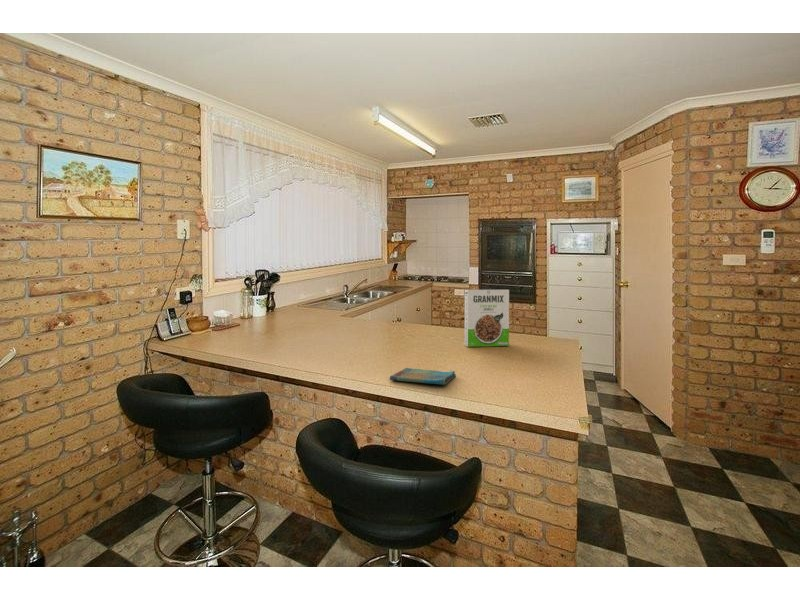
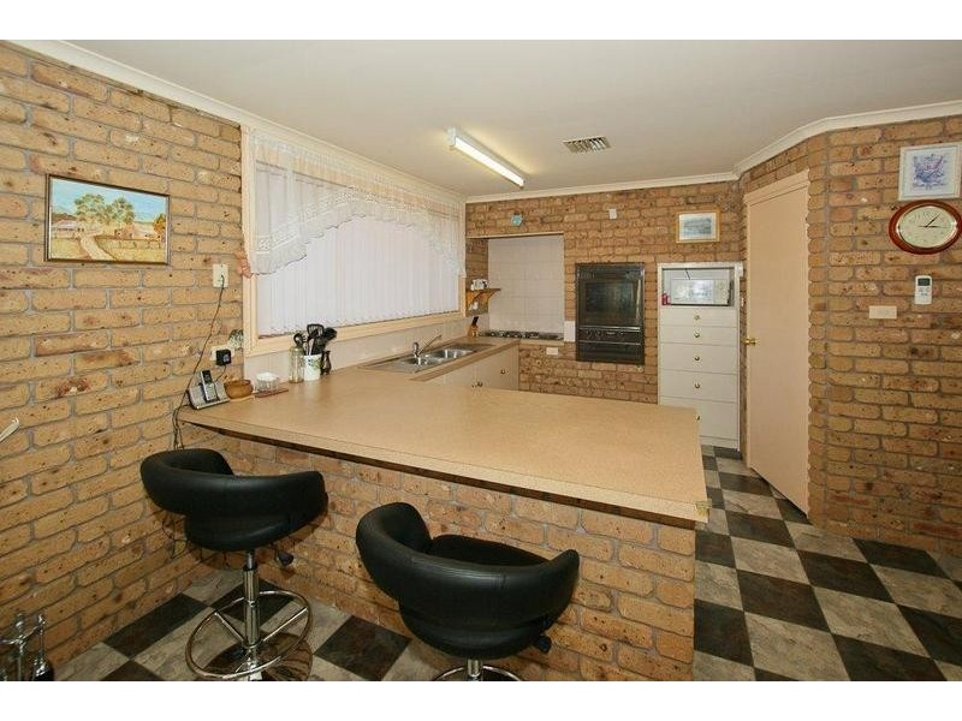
- cereal box [464,289,510,348]
- dish towel [389,367,457,386]
